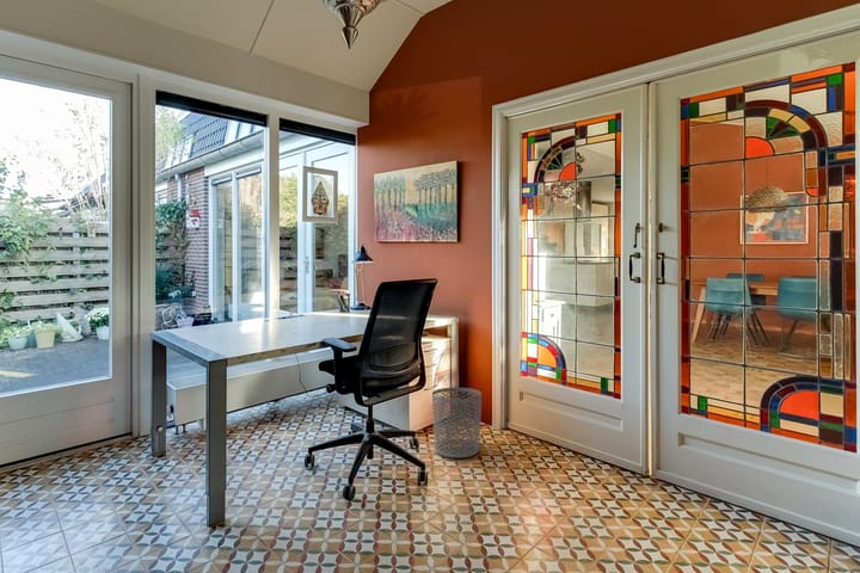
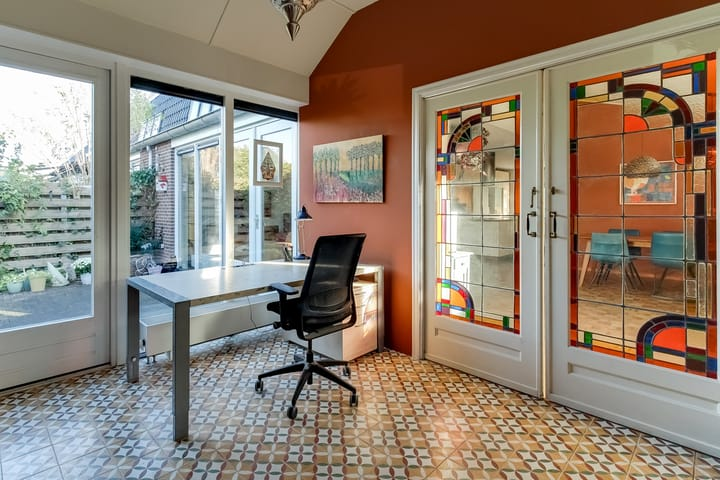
- waste bin [431,387,483,460]
